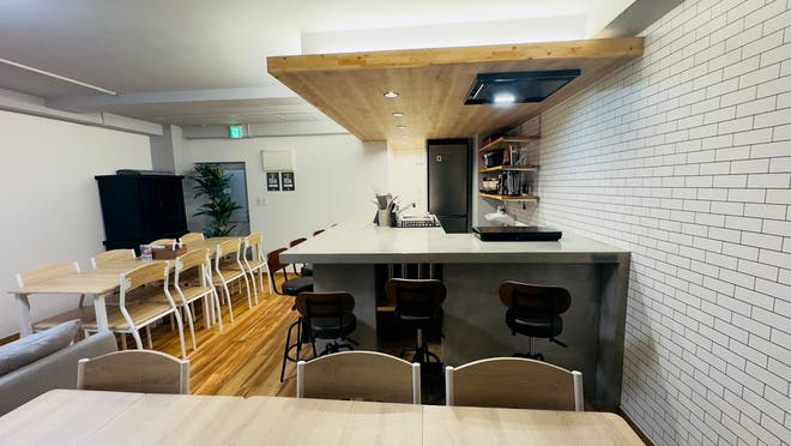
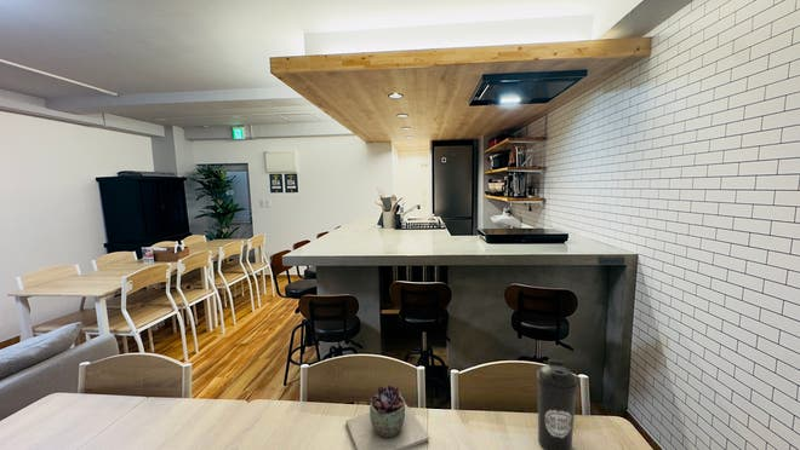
+ succulent plant [345,382,430,450]
+ water bottle [536,358,579,450]
